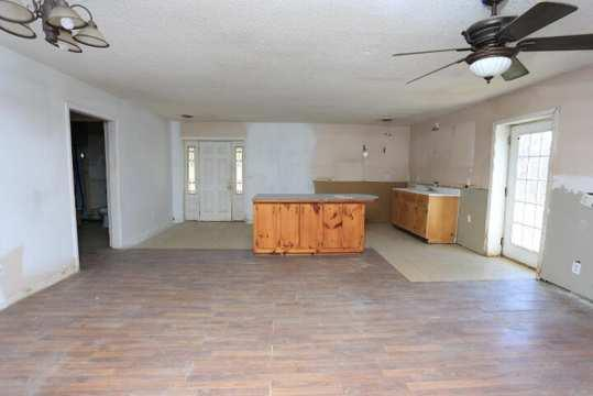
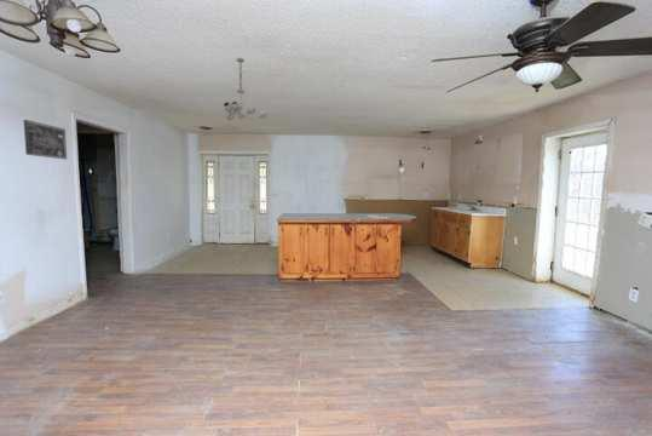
+ wall art [23,119,68,160]
+ chandelier [223,57,270,122]
